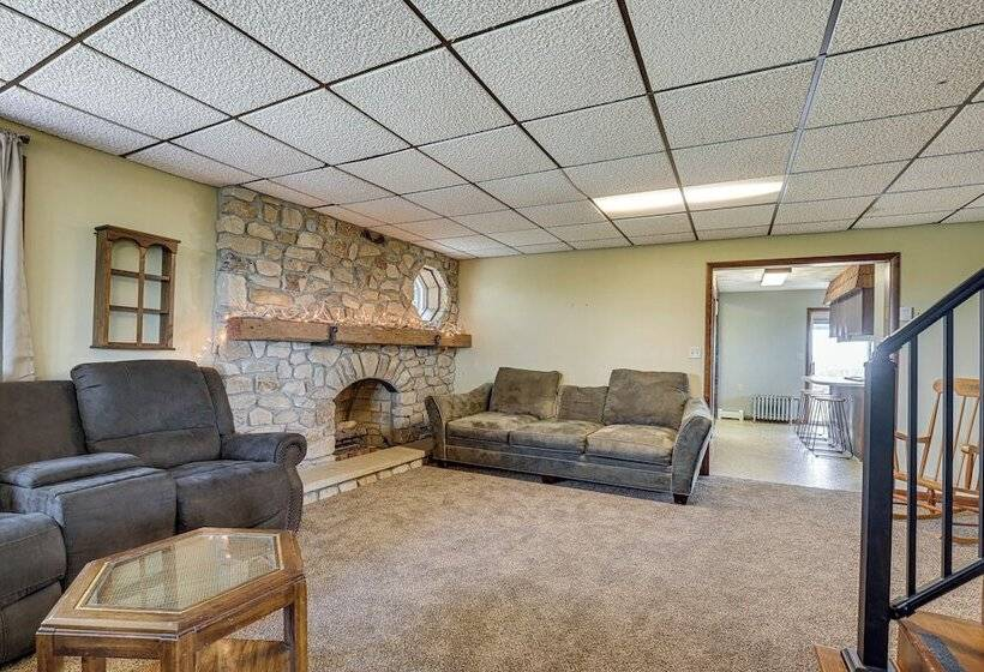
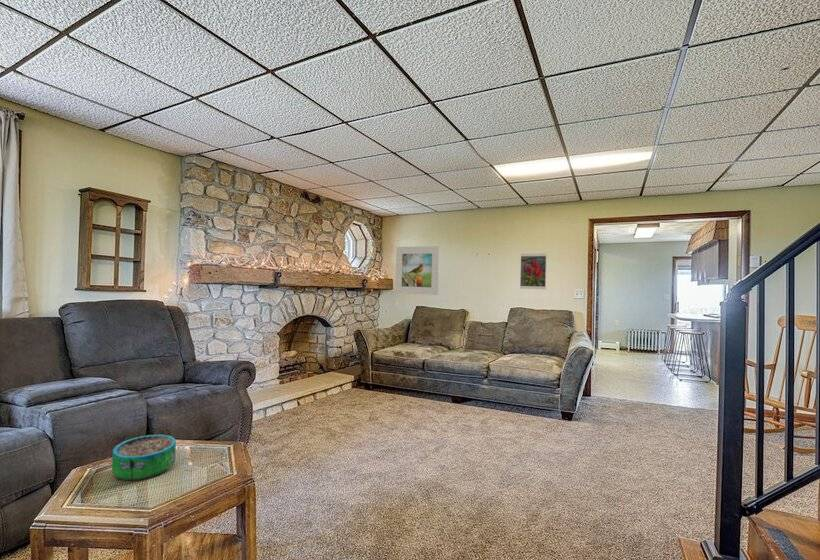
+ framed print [394,245,440,296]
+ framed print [519,252,548,290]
+ decorative bowl [111,434,177,482]
